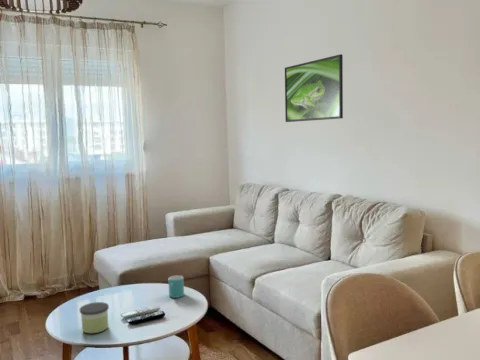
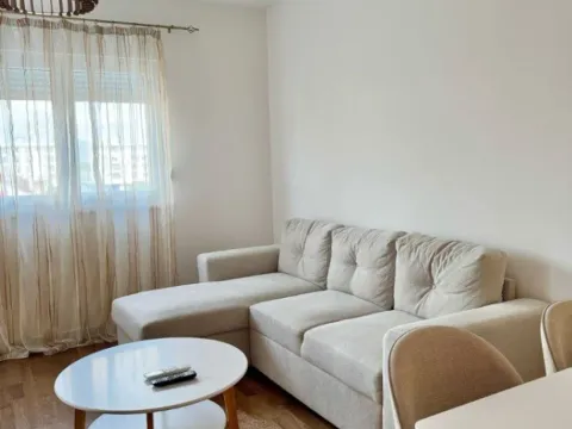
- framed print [284,53,344,123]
- mug [167,274,185,299]
- candle [79,301,110,334]
